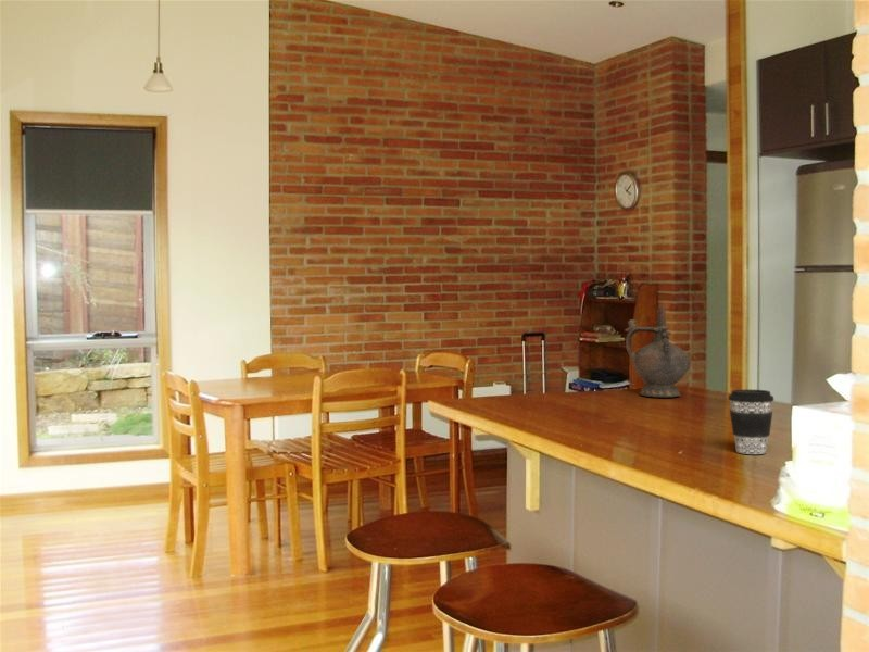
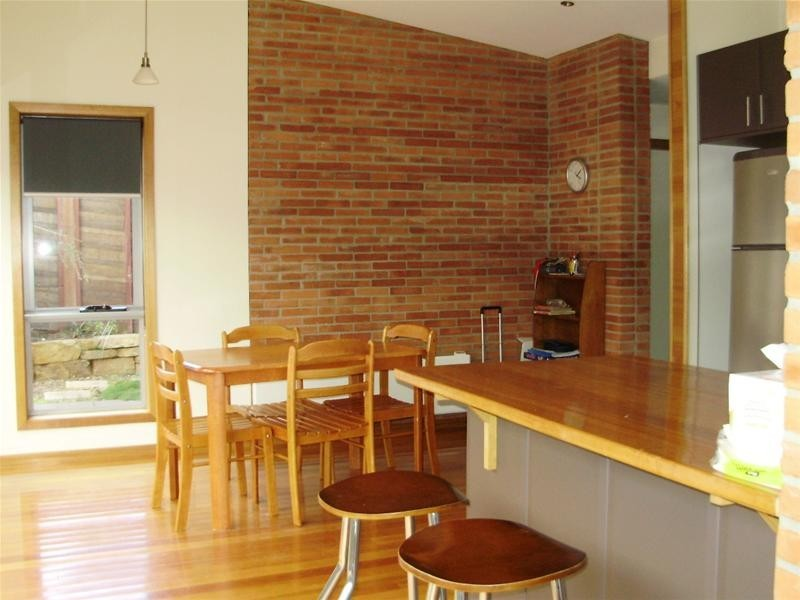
- coffee cup [727,389,774,455]
- ceremonial vessel [624,304,692,399]
